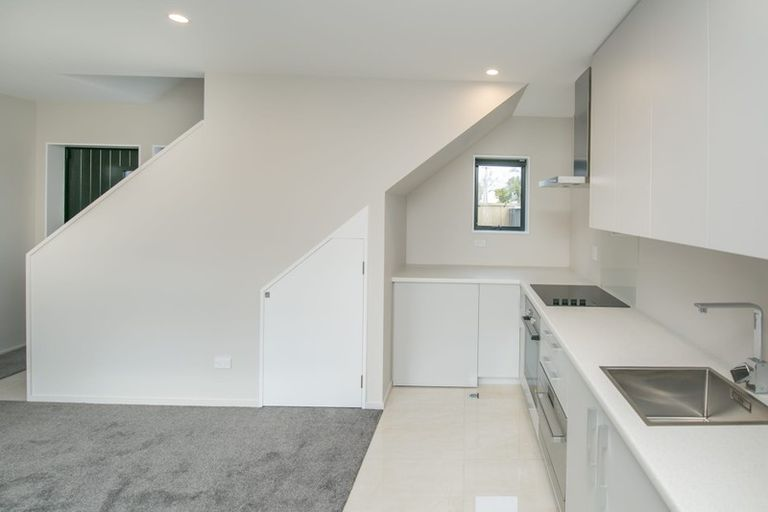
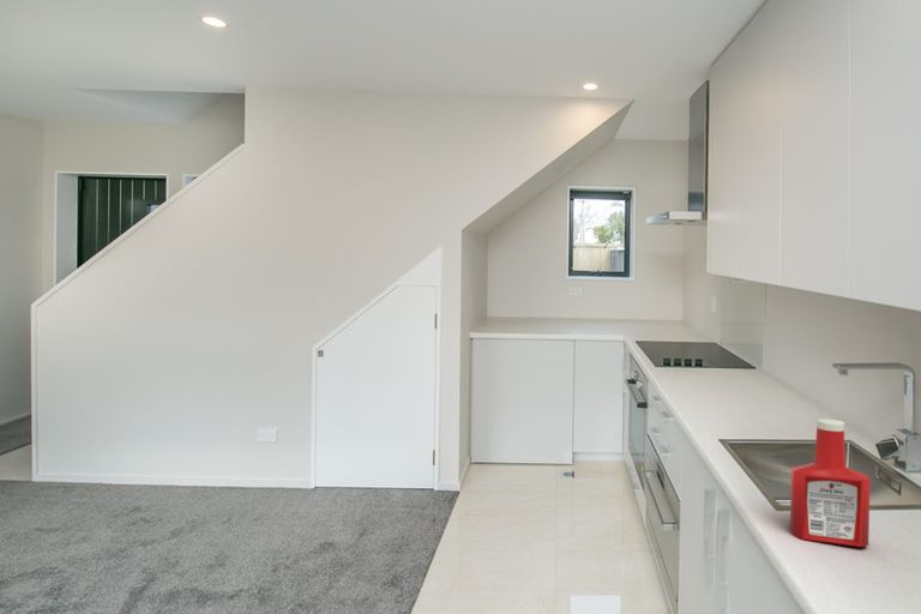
+ soap bottle [789,417,871,548]
